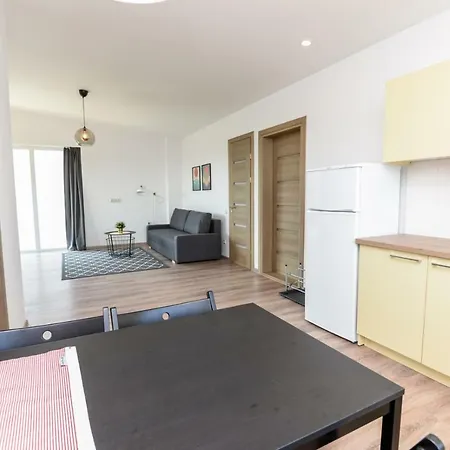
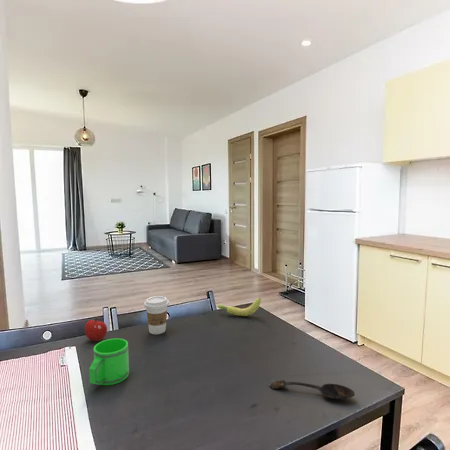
+ banana [217,297,262,317]
+ apple [84,317,108,342]
+ mug [88,338,130,386]
+ spoon [268,379,356,400]
+ coffee cup [143,295,170,335]
